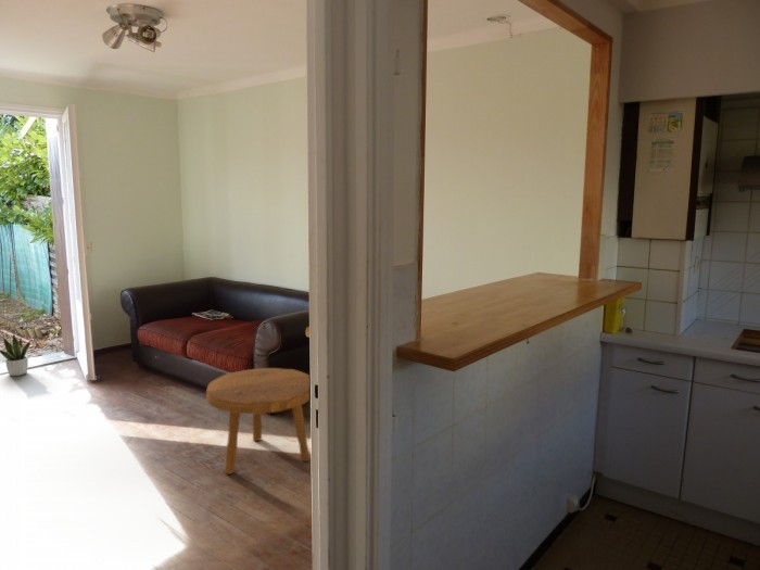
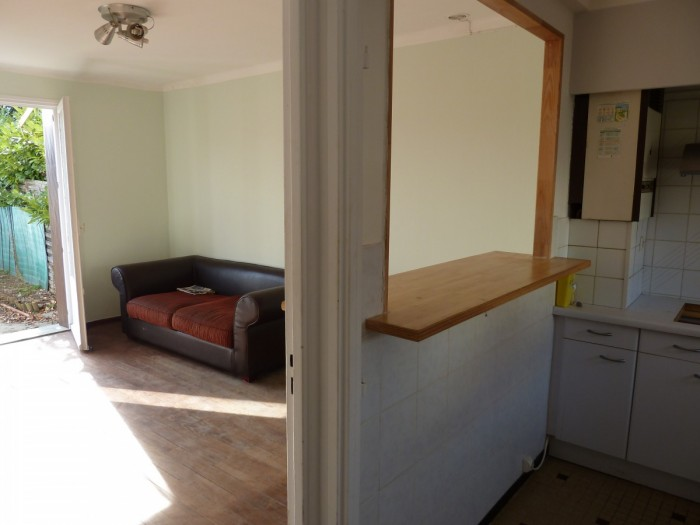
- potted plant [0,332,33,377]
- footstool [205,367,311,476]
